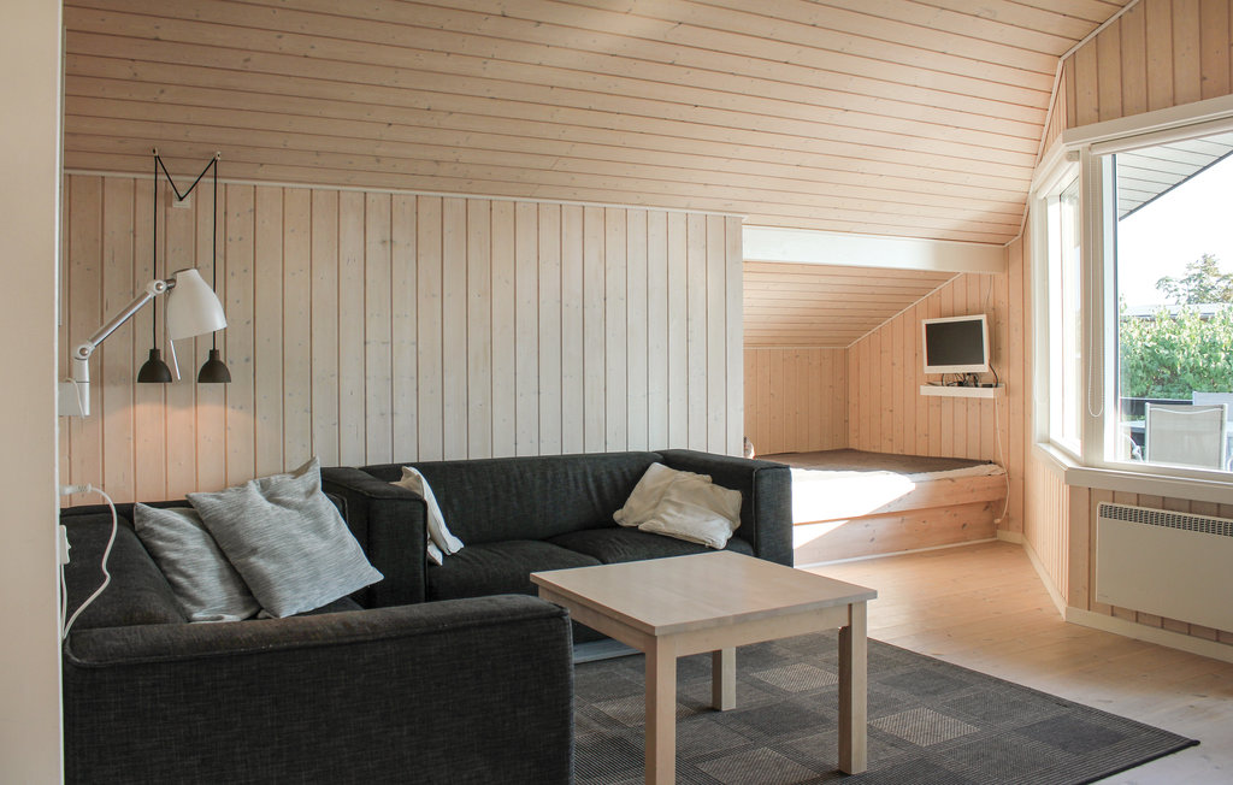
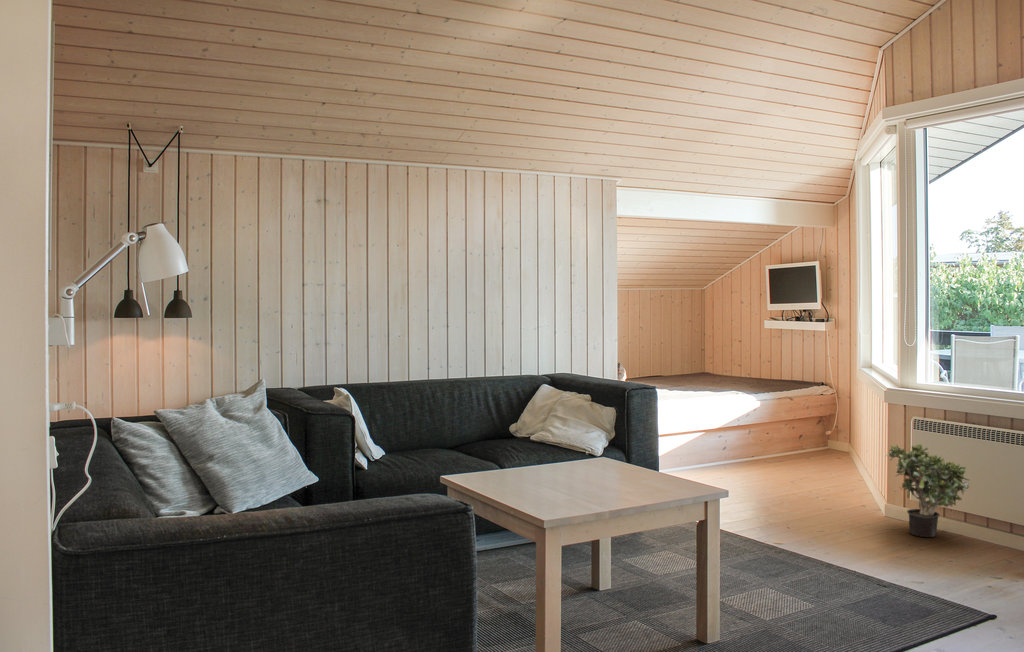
+ potted plant [885,443,971,538]
